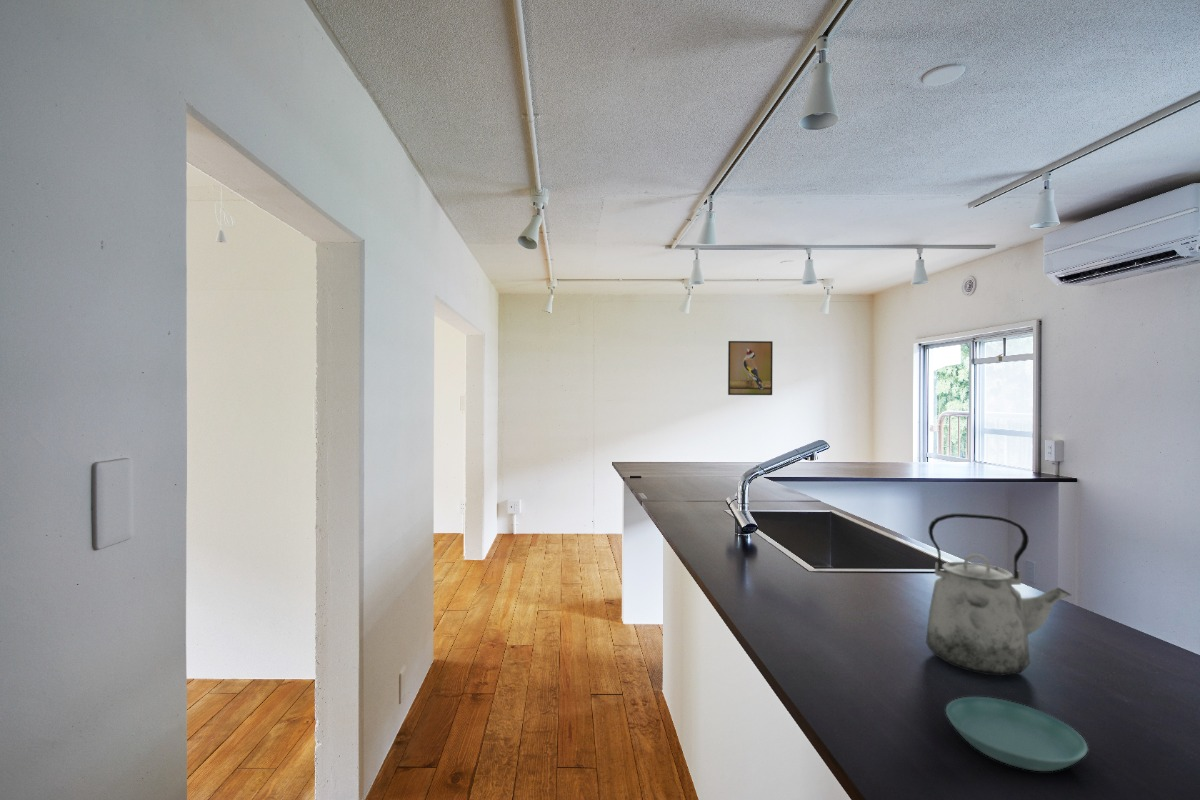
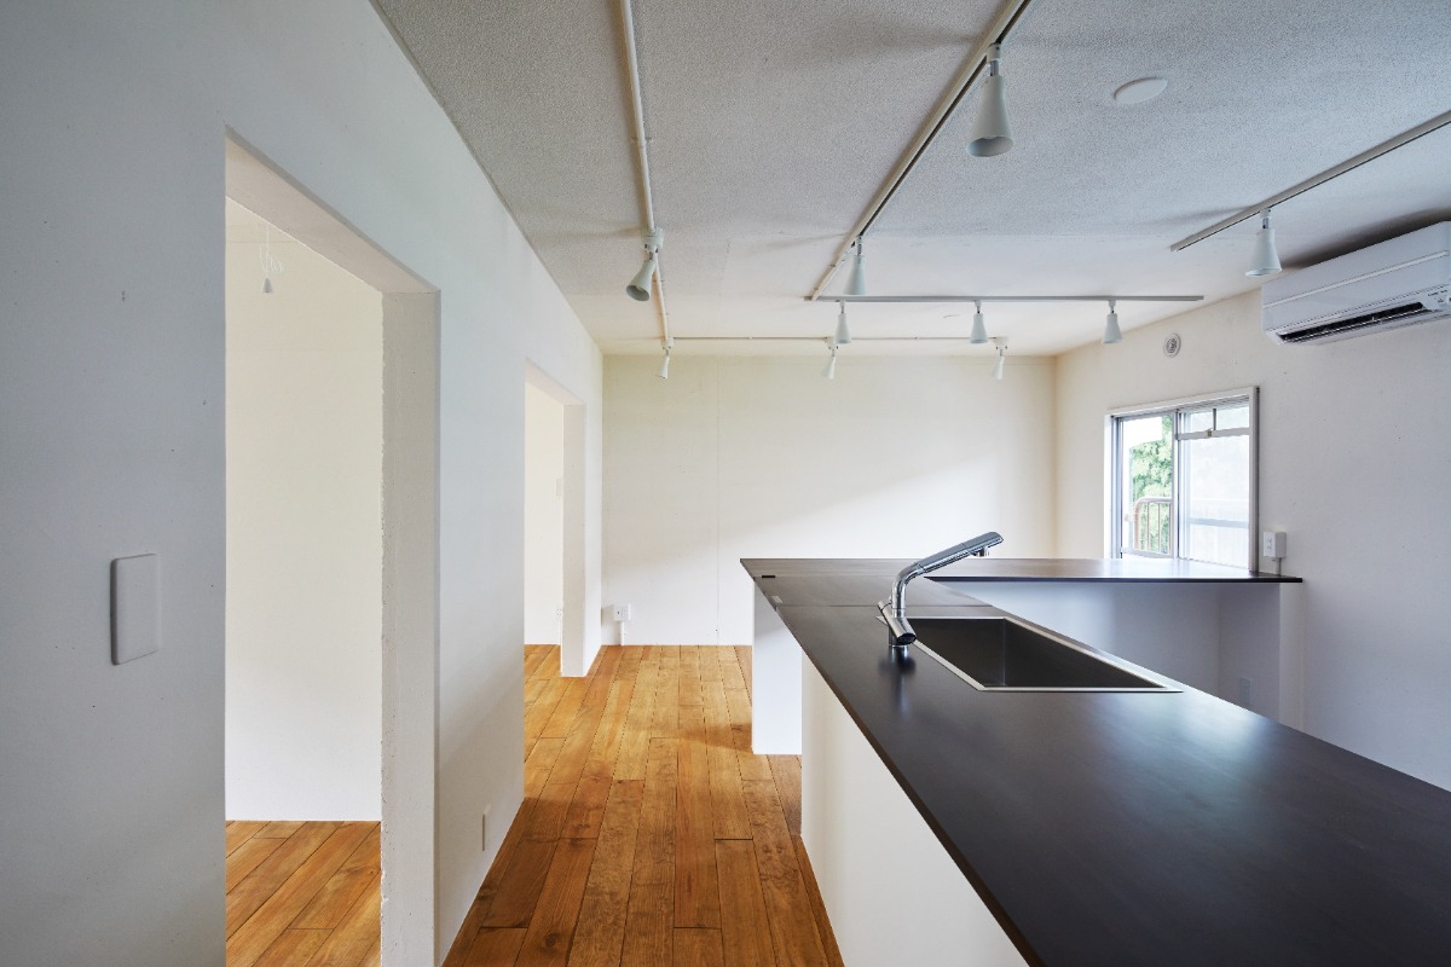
- kettle [925,512,1072,676]
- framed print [727,340,774,396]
- saucer [945,696,1089,772]
